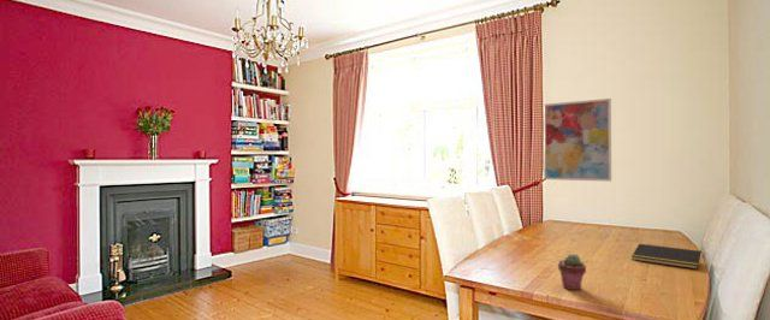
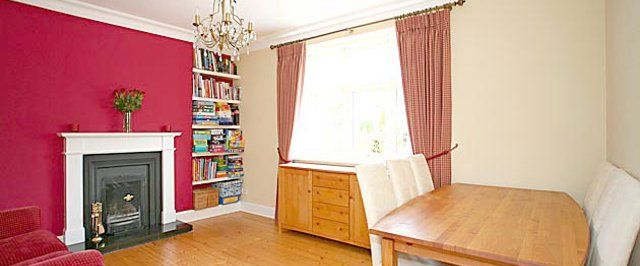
- wall art [543,97,612,183]
- notepad [630,243,703,269]
- potted succulent [557,253,587,291]
